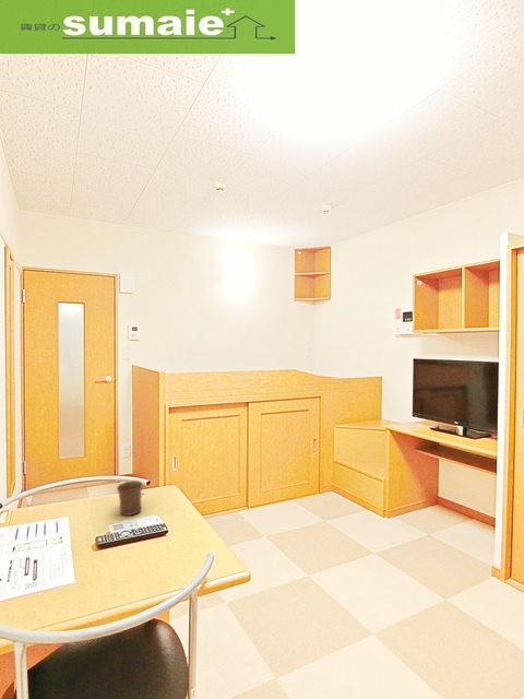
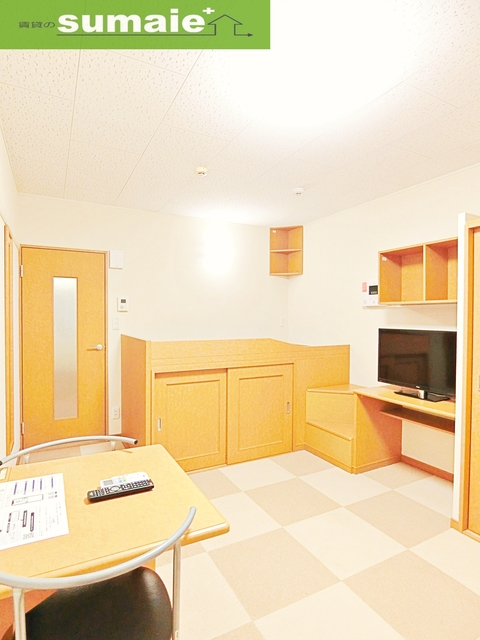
- mug [116,479,144,517]
